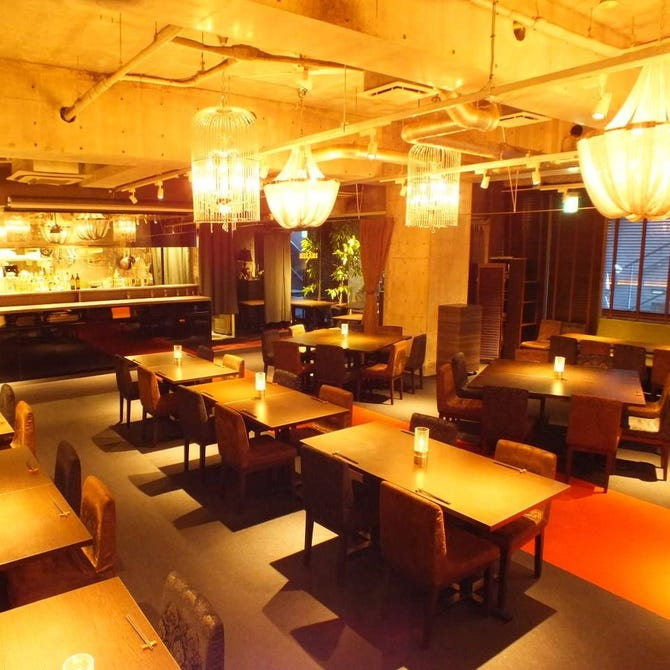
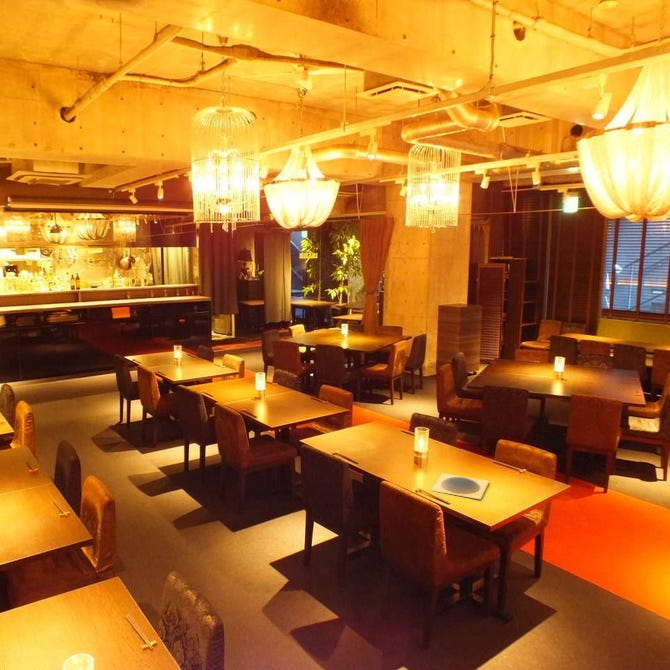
+ plate [430,472,490,501]
